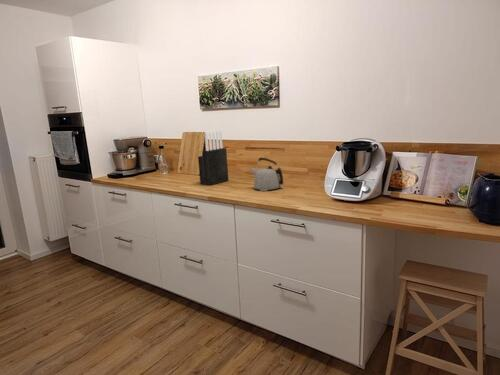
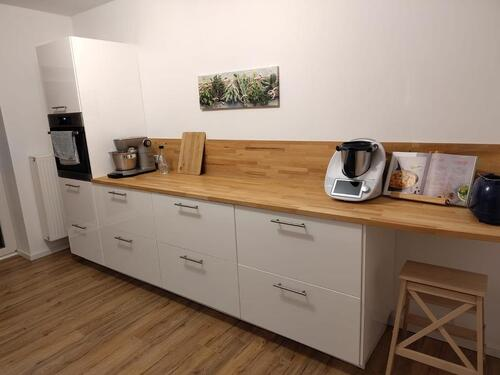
- kettle [248,156,284,192]
- knife block [197,130,229,186]
